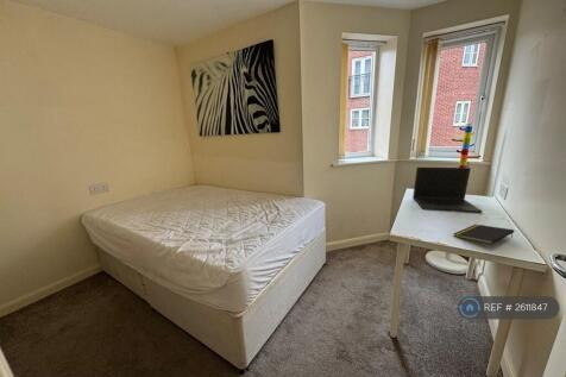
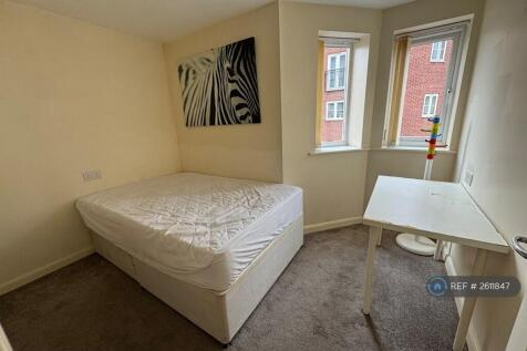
- laptop [413,166,483,214]
- notepad [452,224,516,245]
